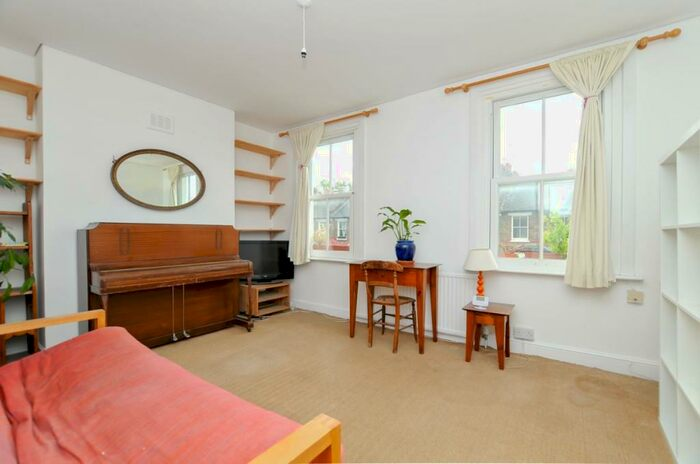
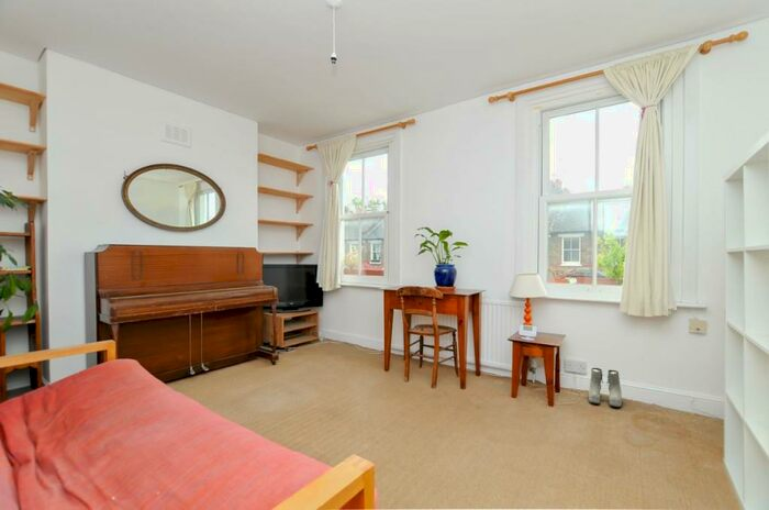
+ boots [588,367,623,408]
